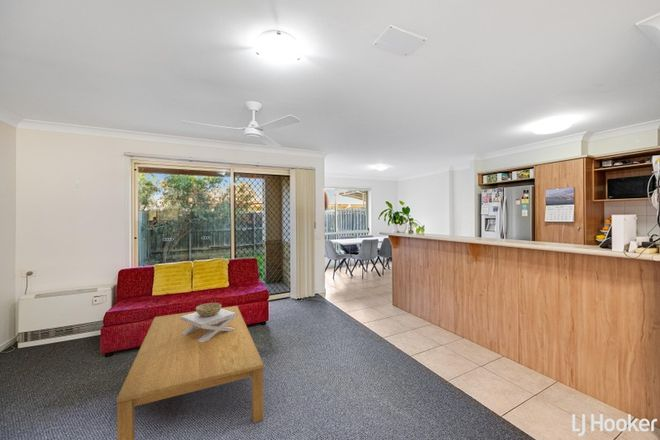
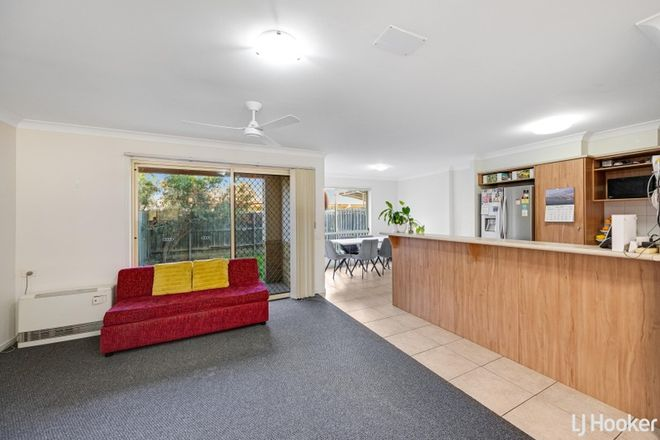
- decorative bowl [181,302,236,342]
- coffee table [115,305,265,440]
